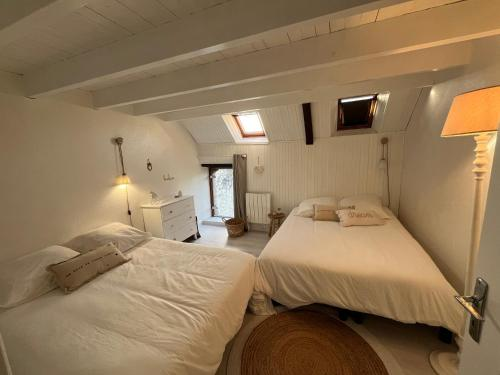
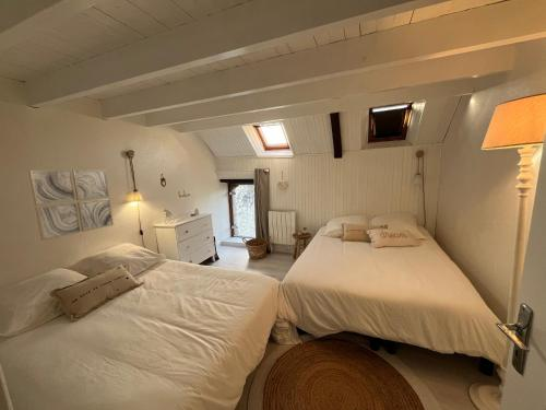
+ wall art [27,169,115,242]
